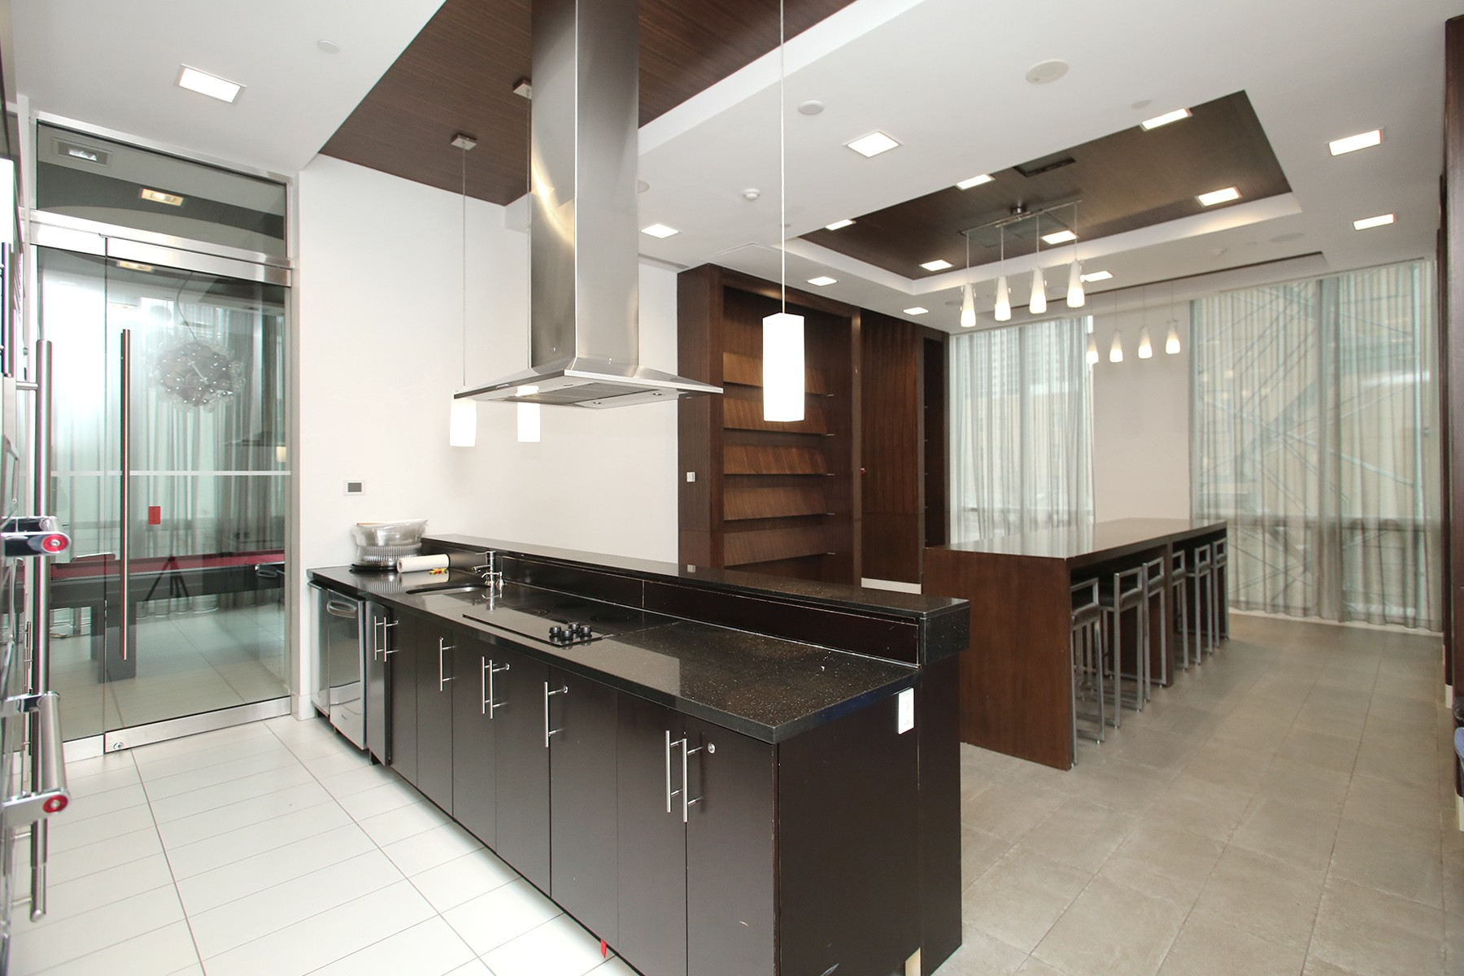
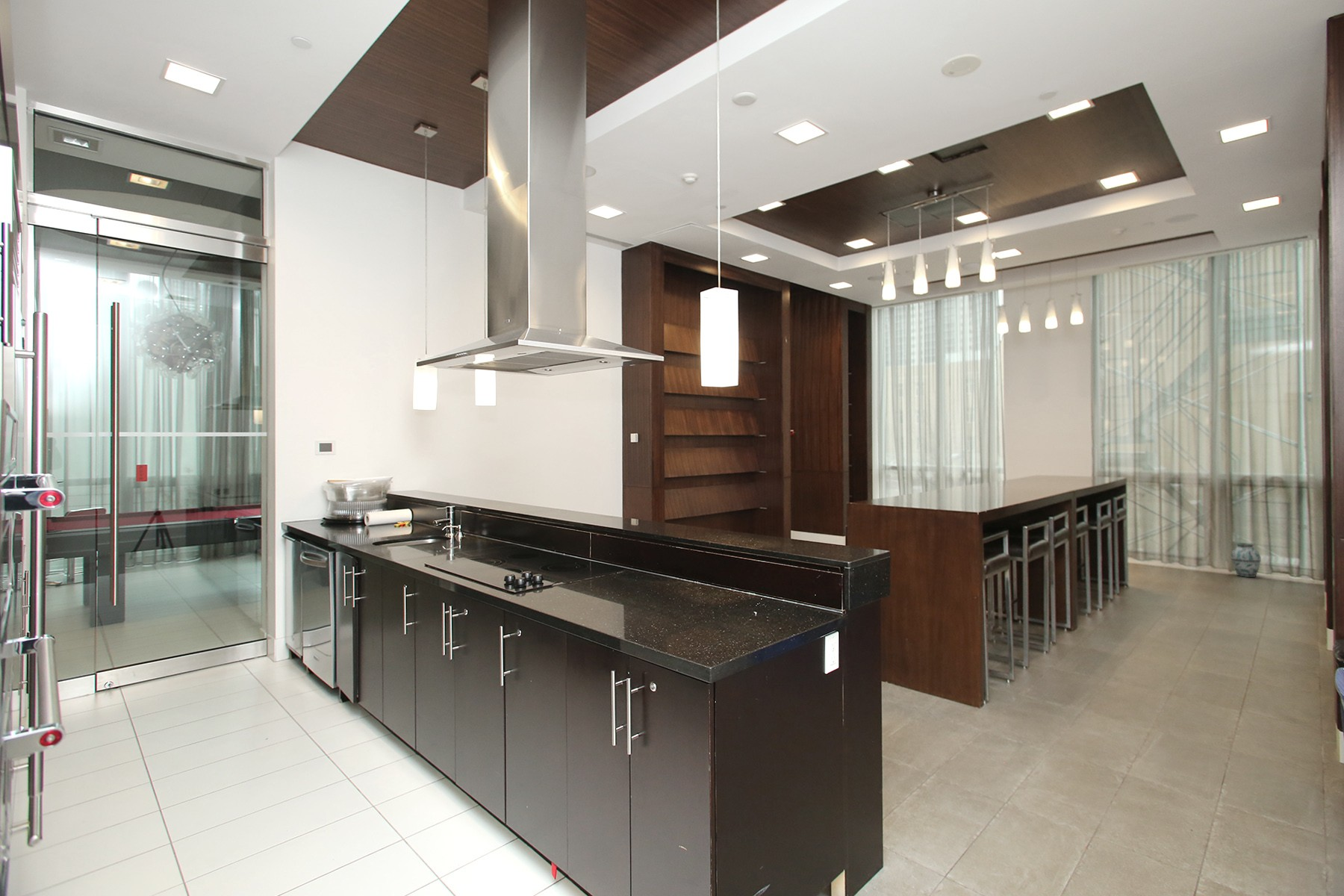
+ vase [1230,542,1262,578]
